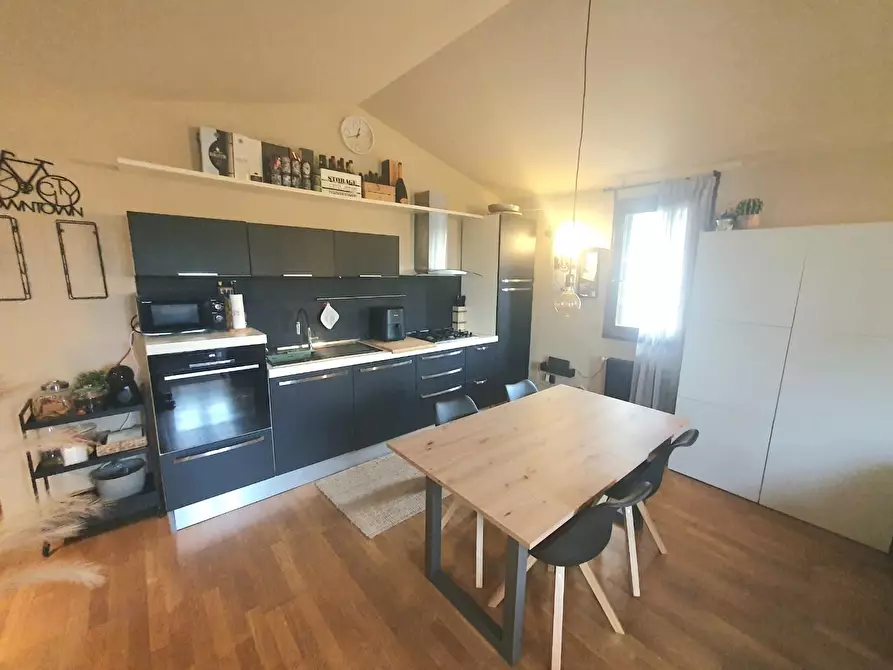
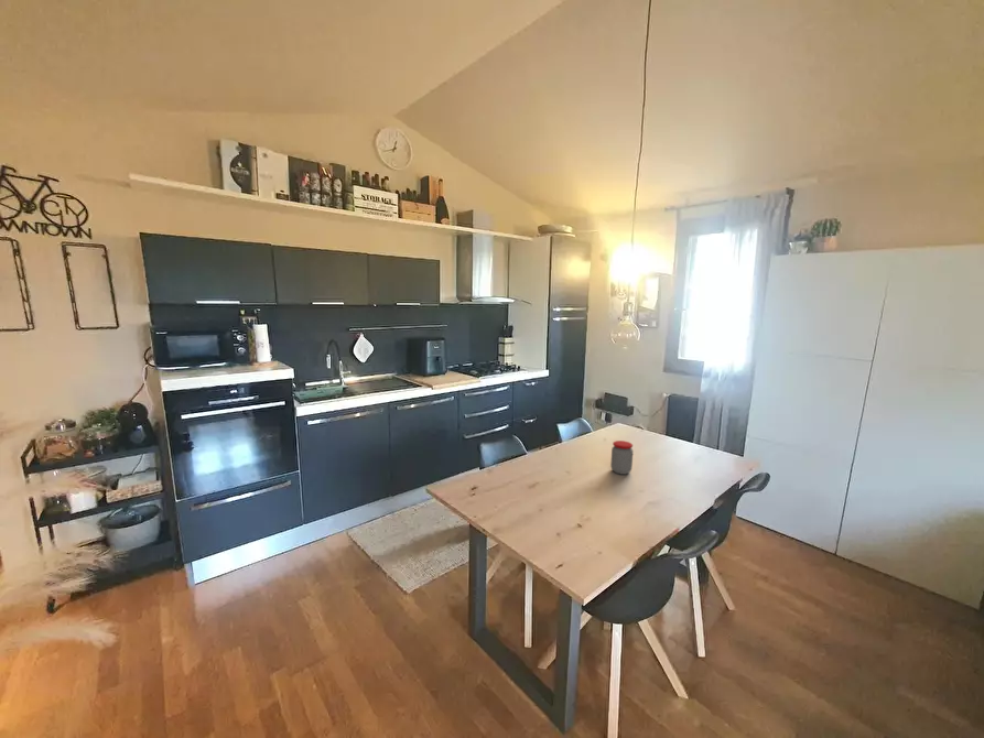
+ jar [609,439,635,476]
